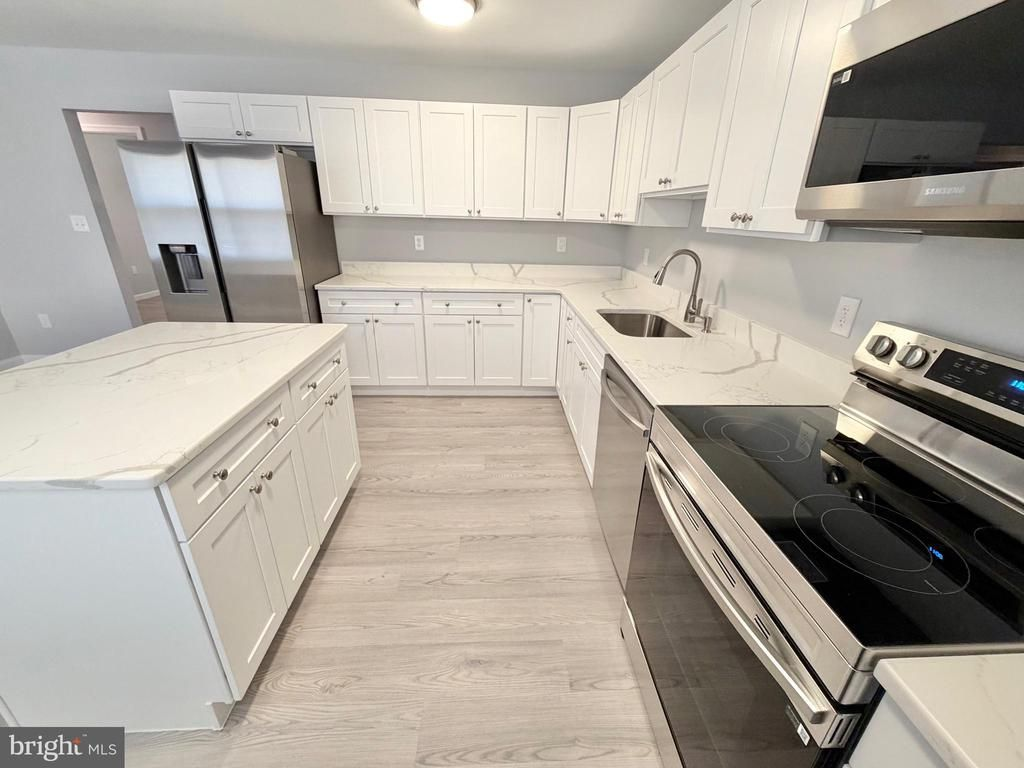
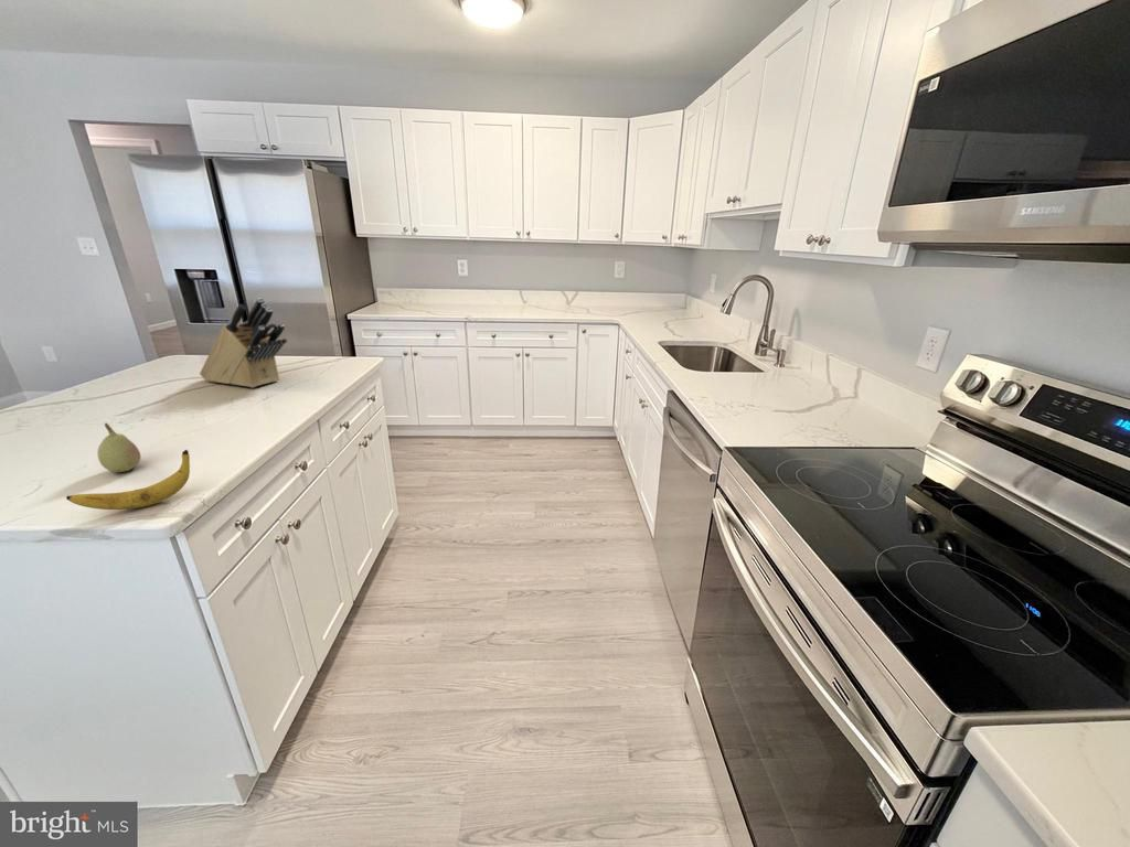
+ fruit [96,422,142,473]
+ banana [65,449,191,511]
+ knife block [199,297,288,388]
